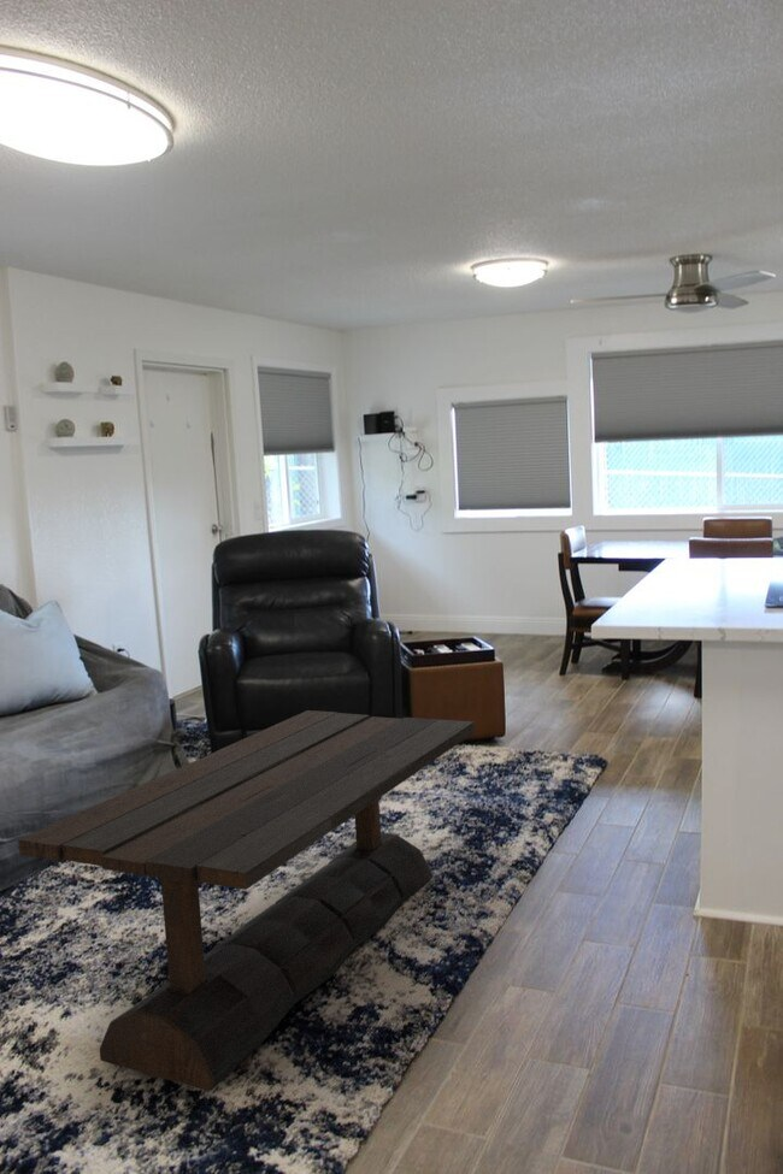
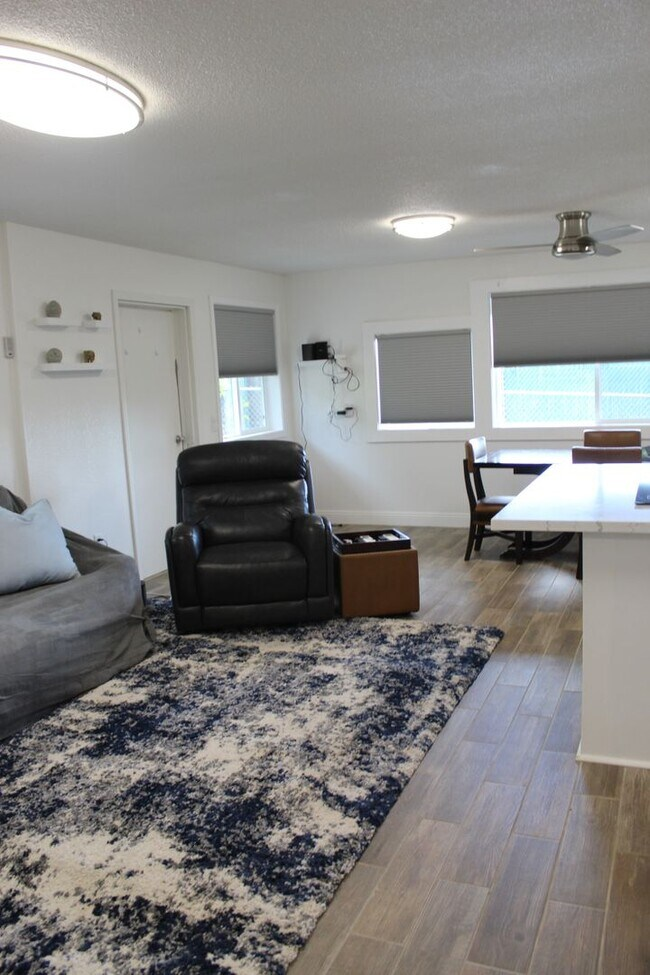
- coffee table [17,709,476,1092]
